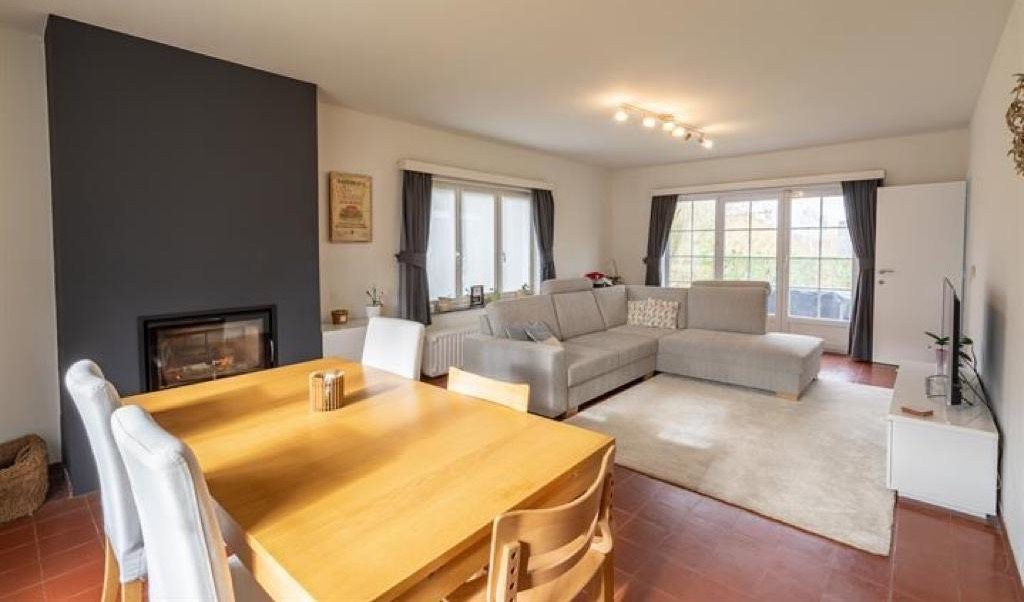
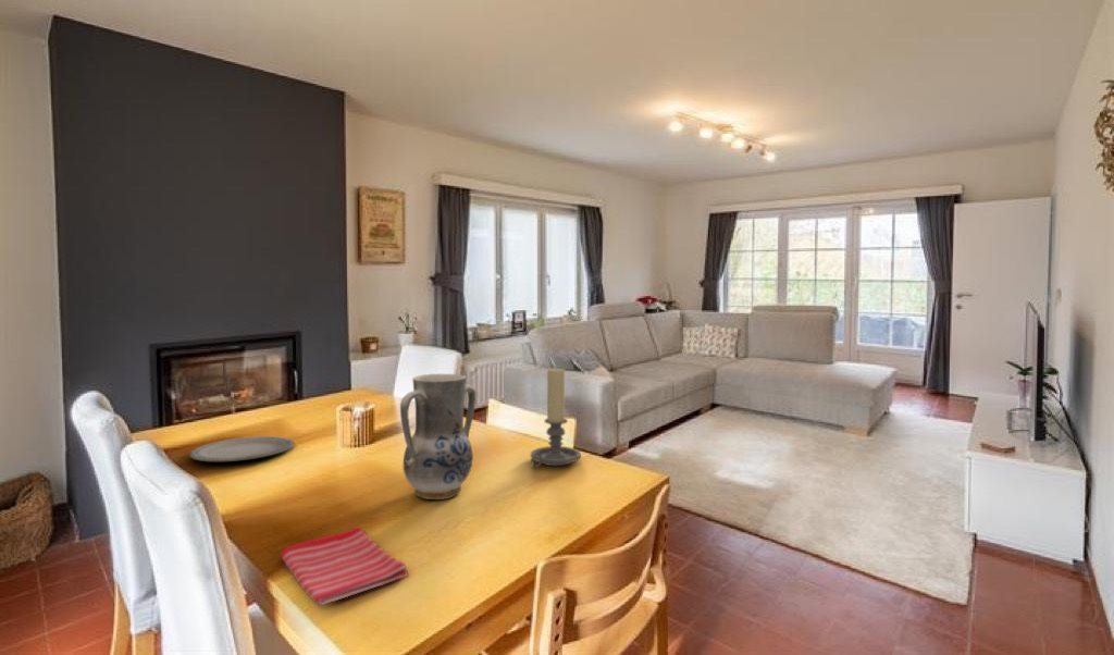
+ dish towel [280,526,409,606]
+ plate [188,435,295,462]
+ vase [399,373,476,500]
+ candle holder [530,367,582,469]
